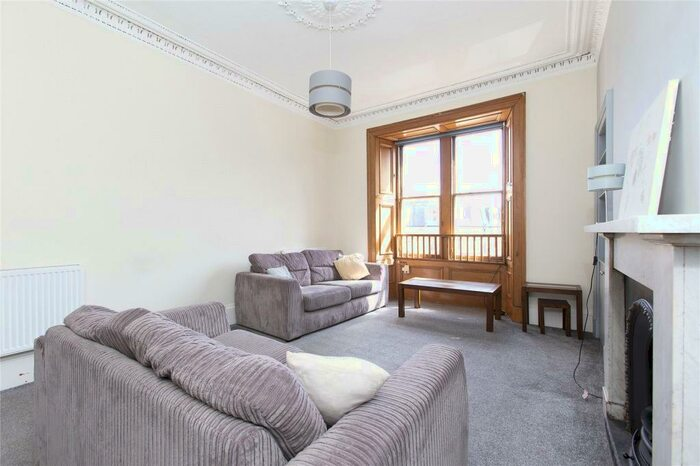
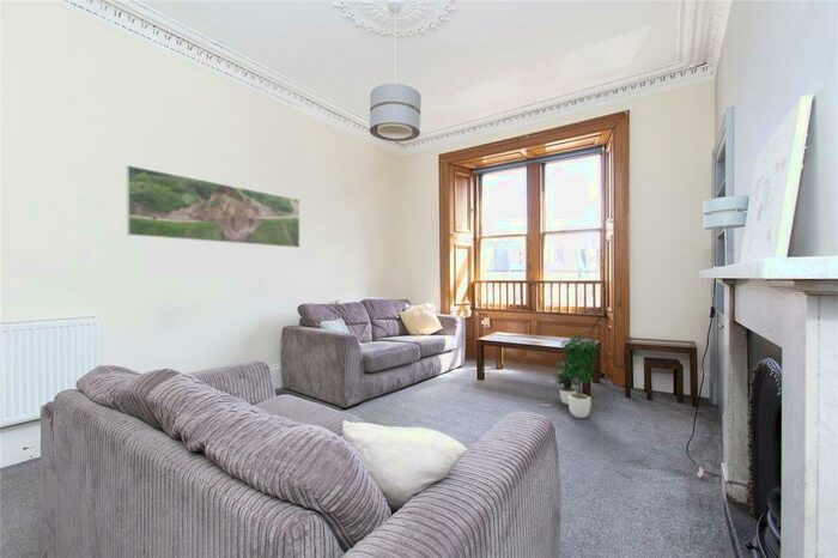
+ potted plant [552,329,602,419]
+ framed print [125,164,300,249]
